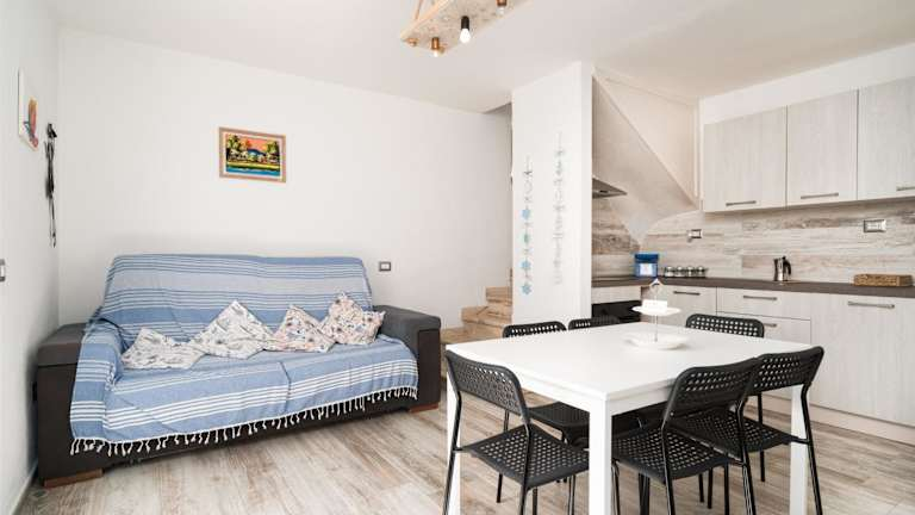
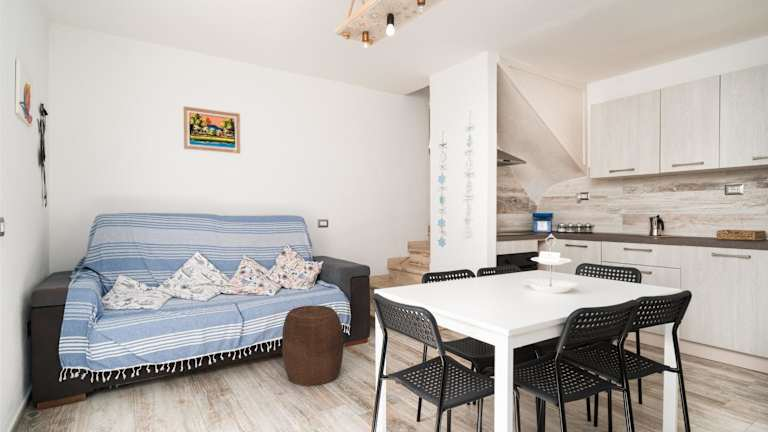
+ stool [281,304,344,387]
